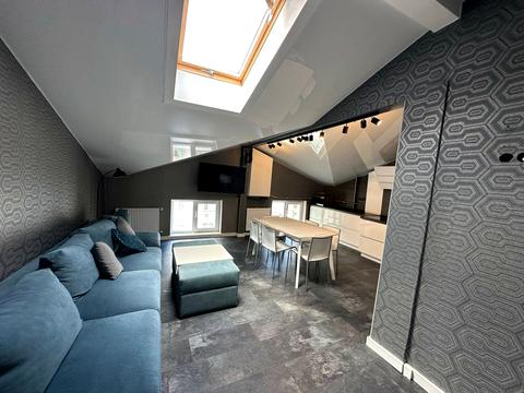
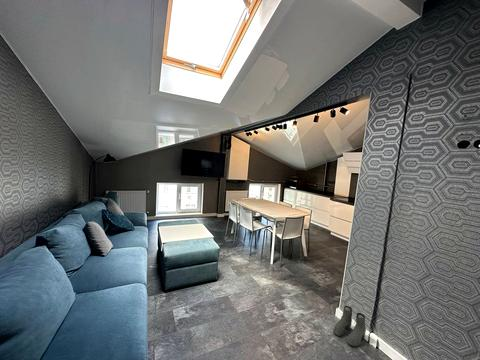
+ boots [332,305,367,347]
